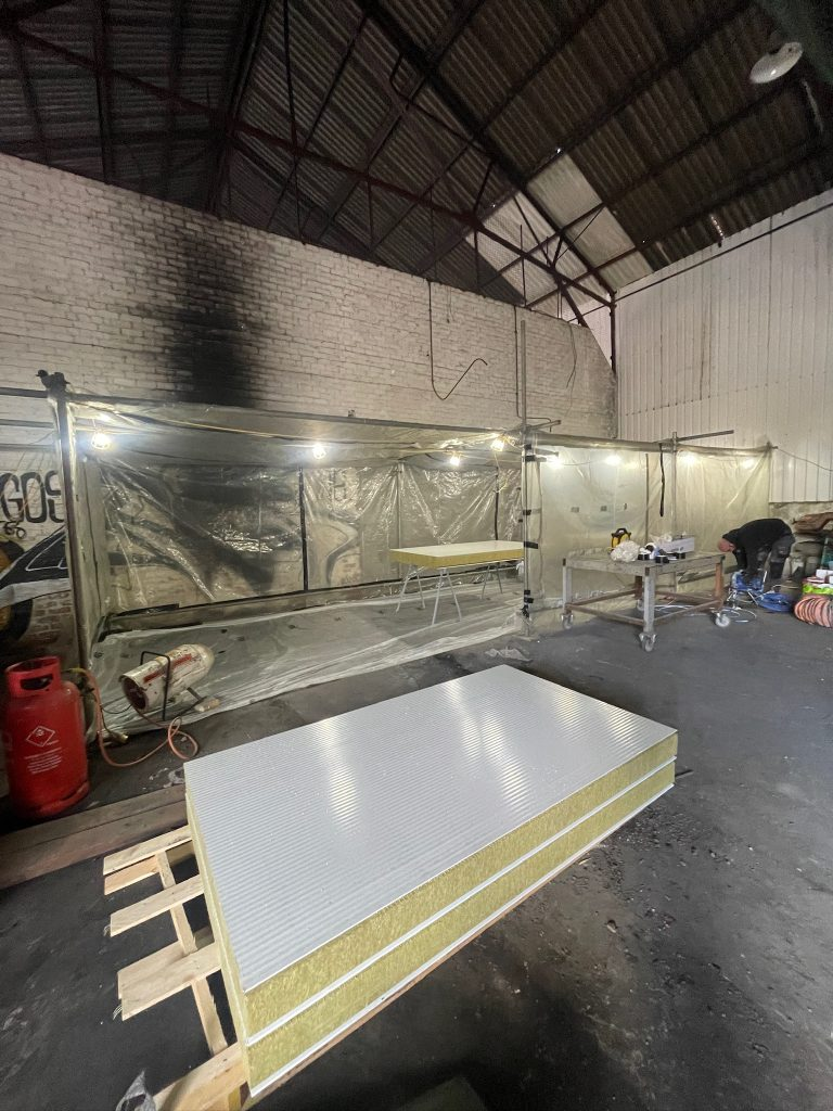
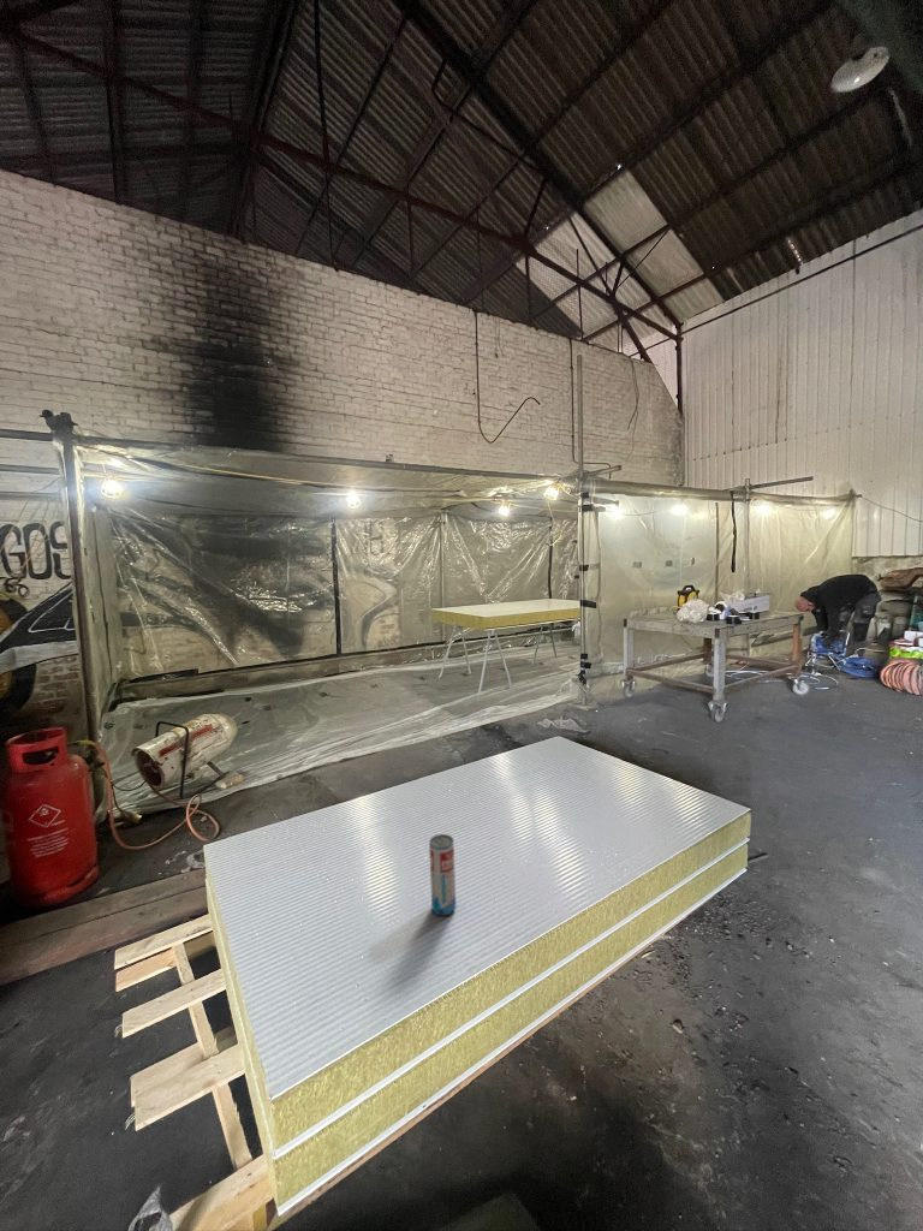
+ beverage can [428,833,457,917]
